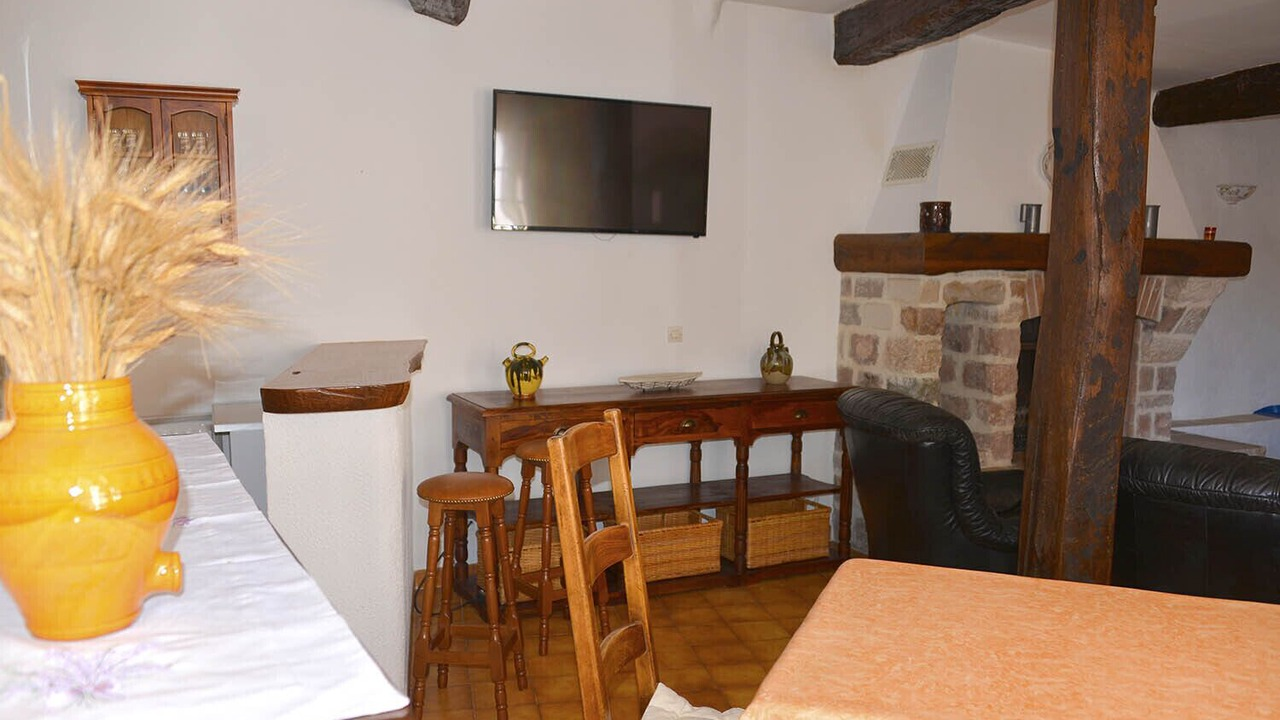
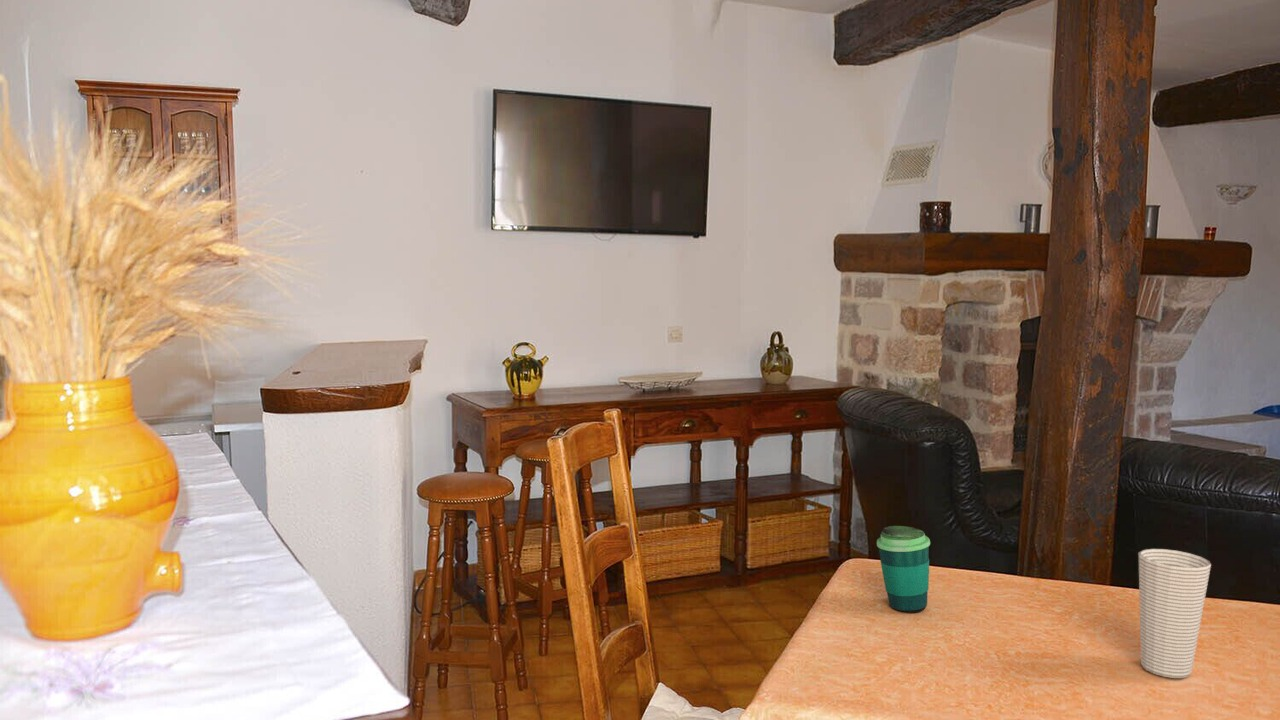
+ cup [876,525,931,613]
+ cup [1138,548,1212,679]
